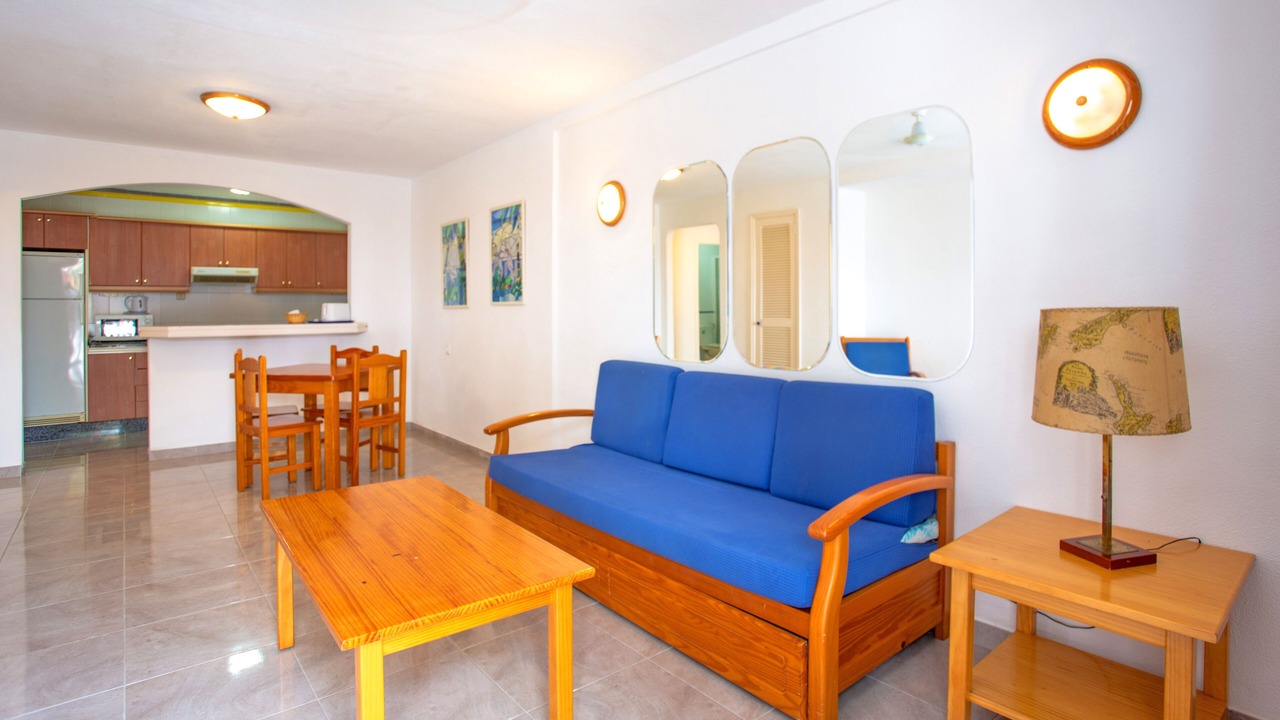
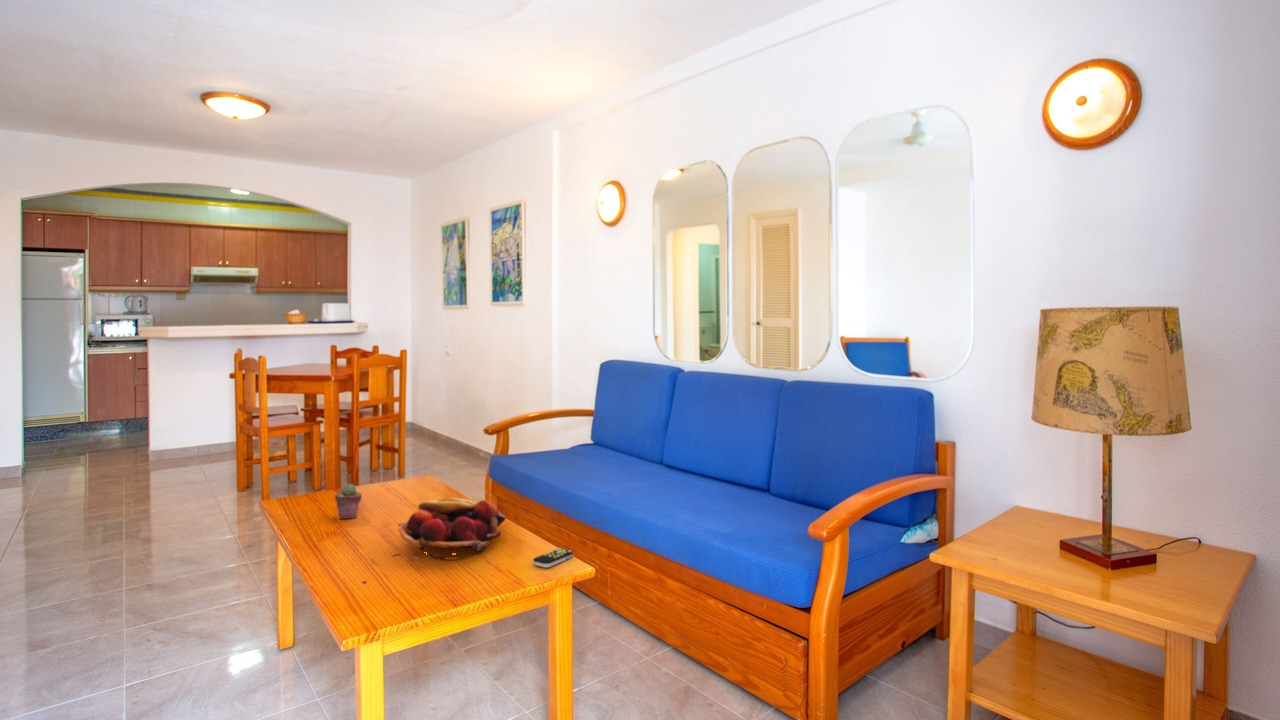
+ remote control [532,547,574,569]
+ potted succulent [334,483,363,520]
+ fruit basket [397,497,507,561]
